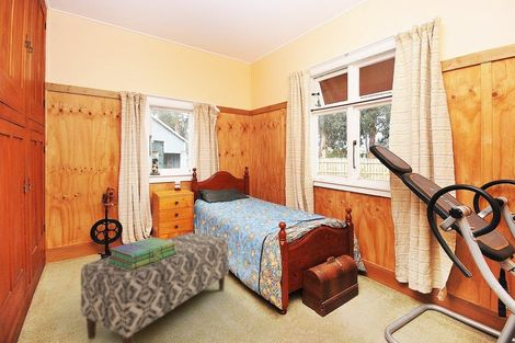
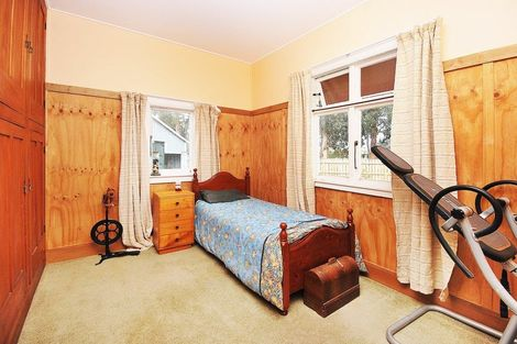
- stack of books [107,237,178,271]
- bench [80,231,229,343]
